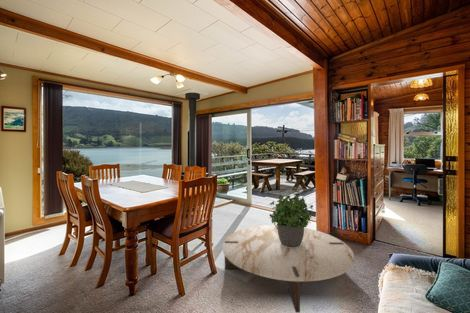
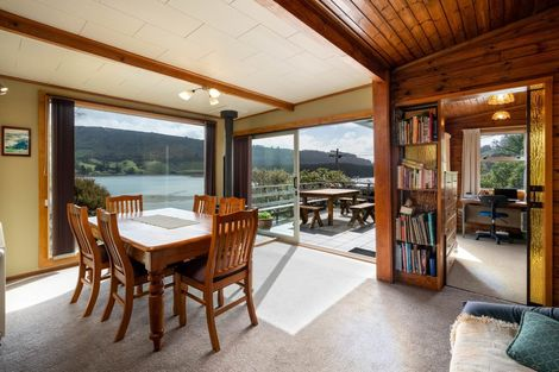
- potted plant [268,193,314,247]
- coffee table [222,224,355,313]
